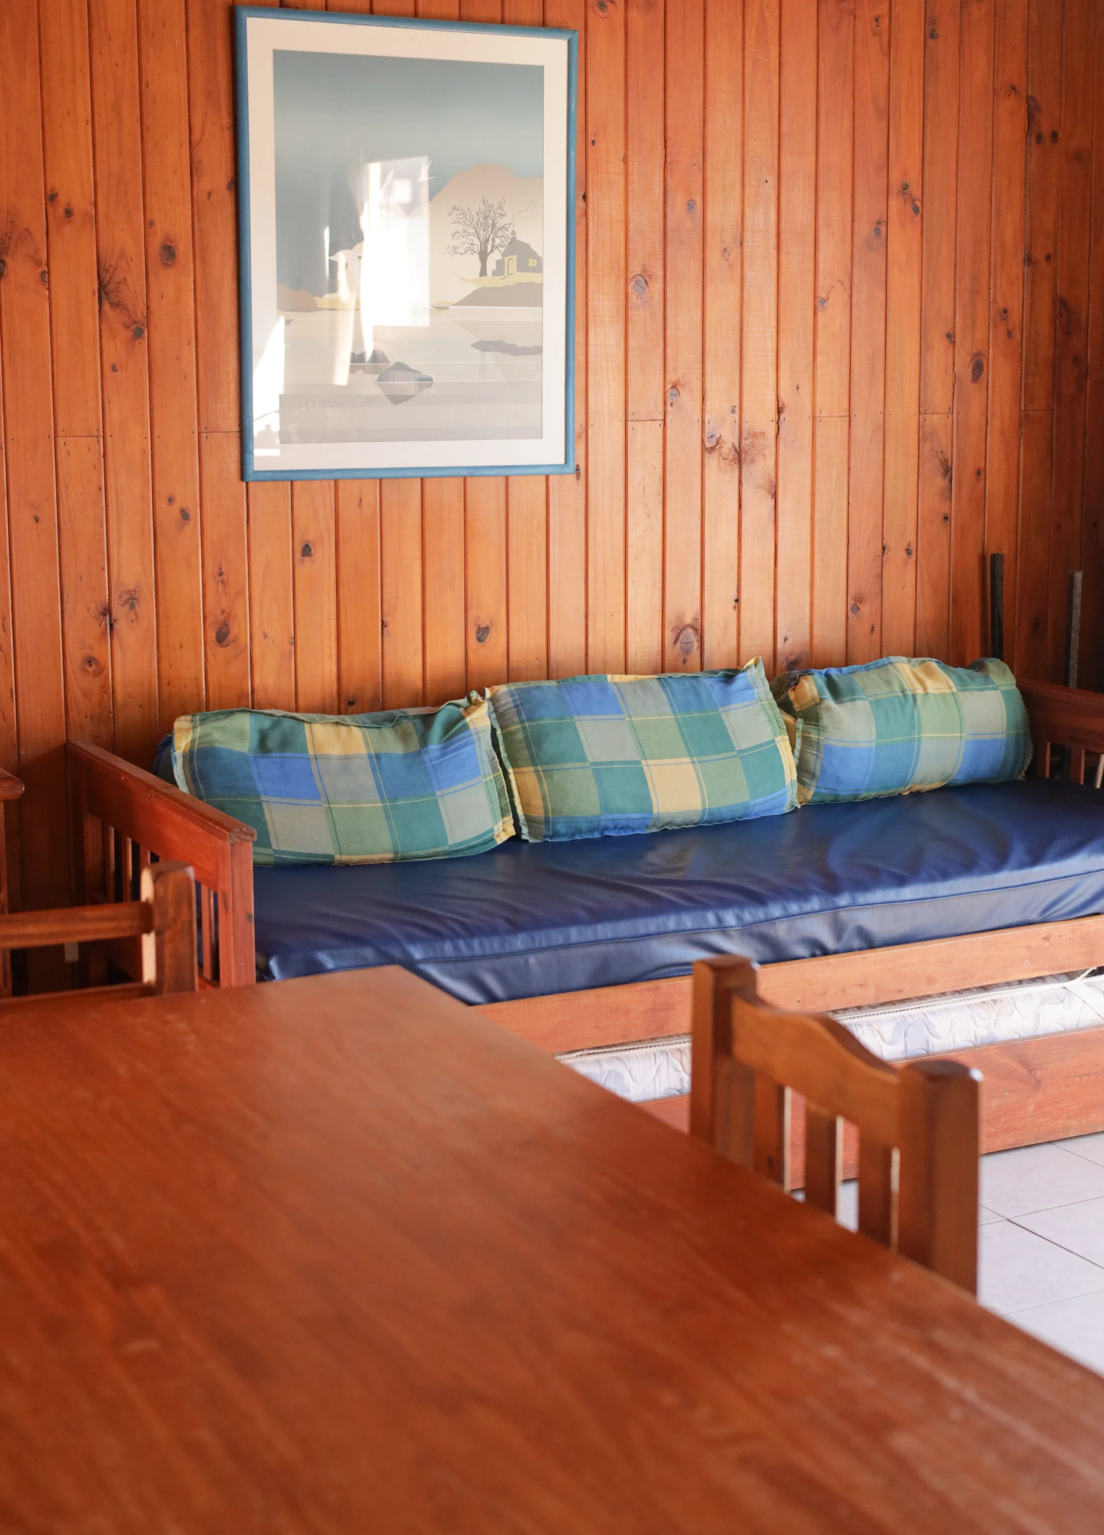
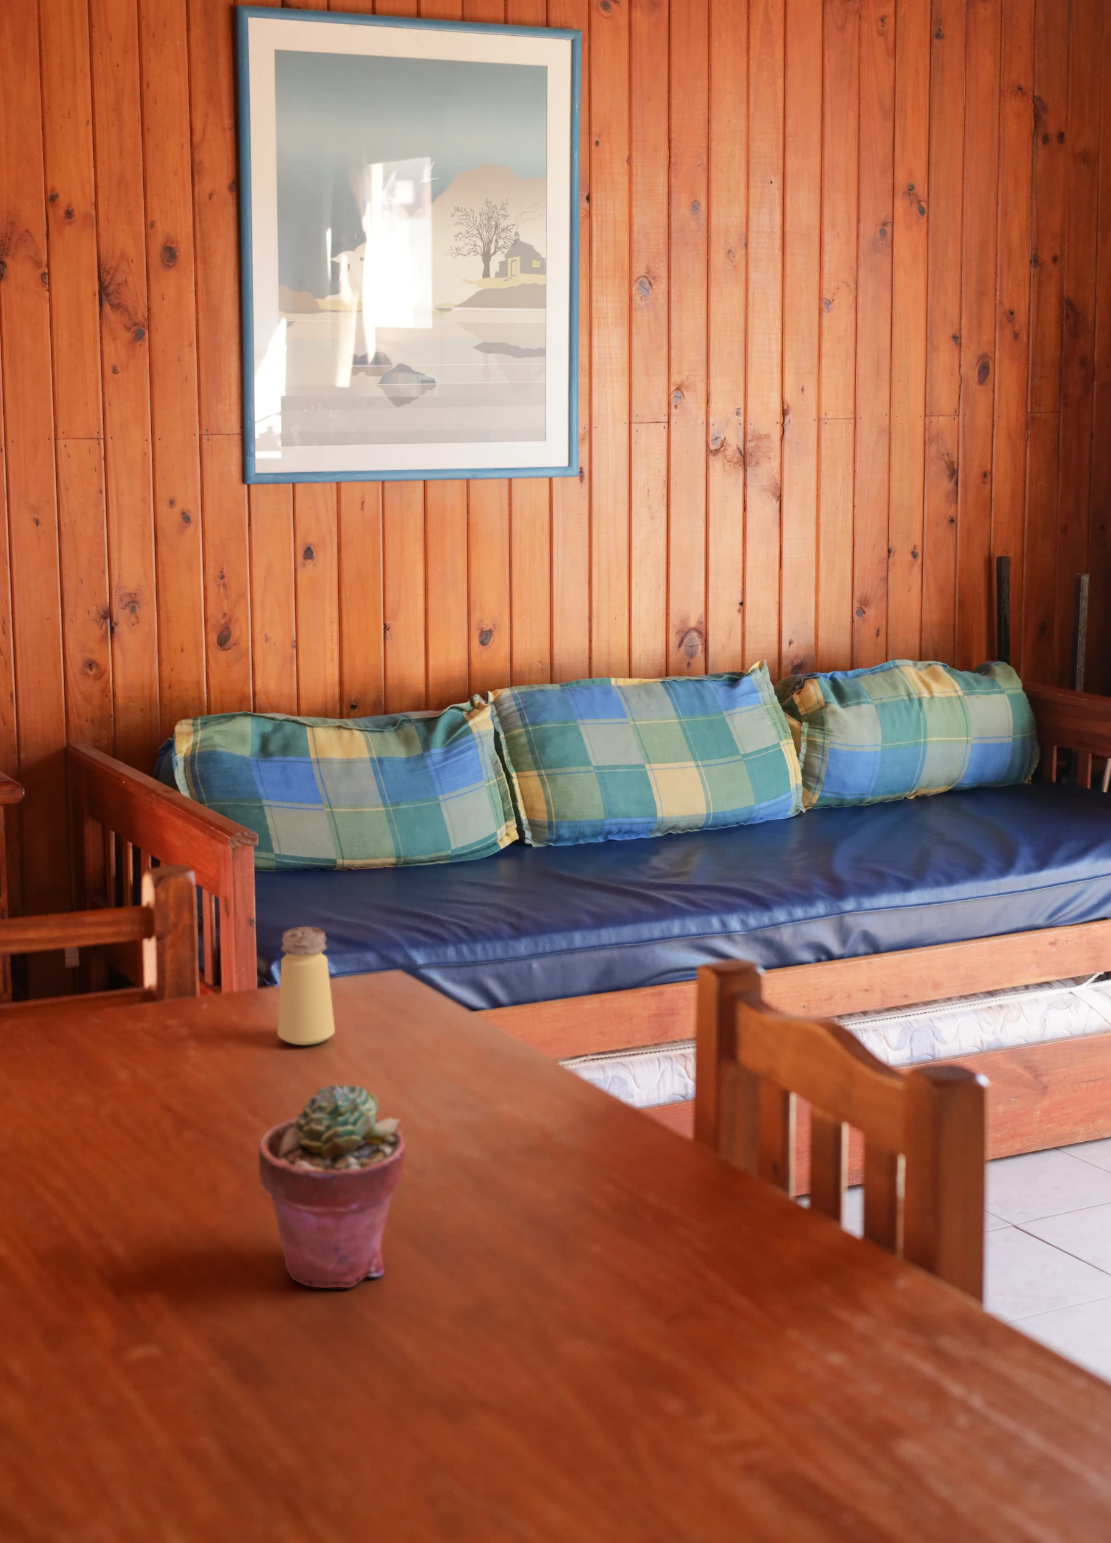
+ saltshaker [277,926,336,1046]
+ potted succulent [258,1084,406,1289]
